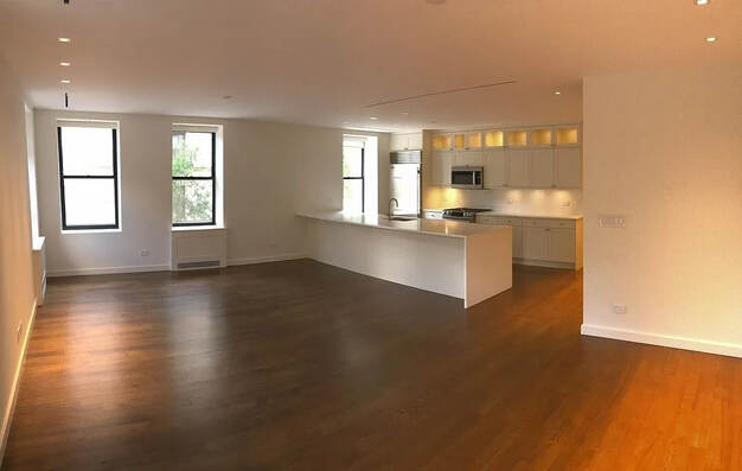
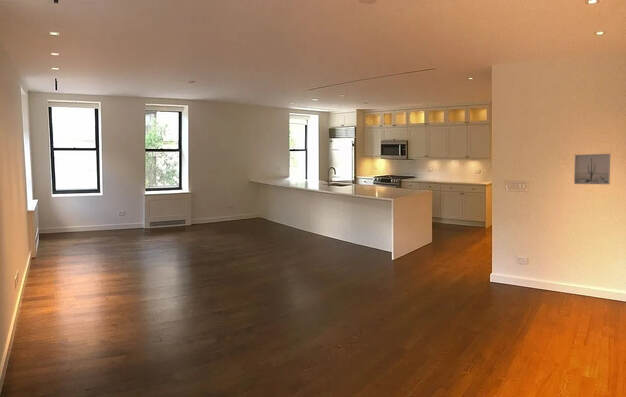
+ wall art [573,153,611,185]
